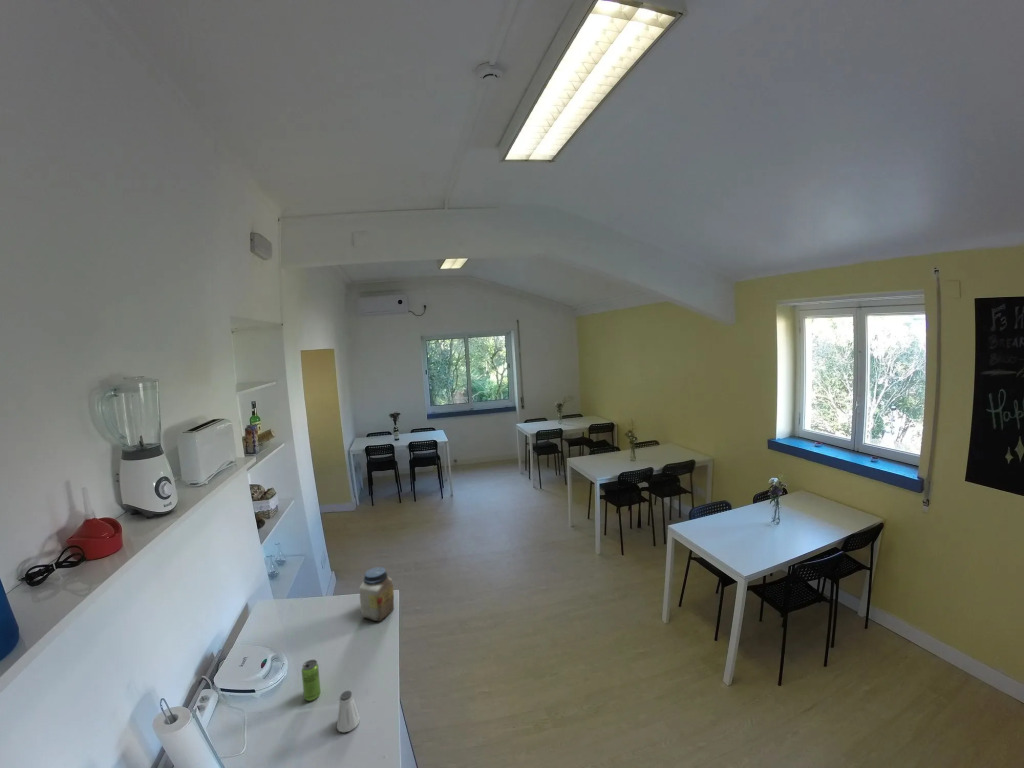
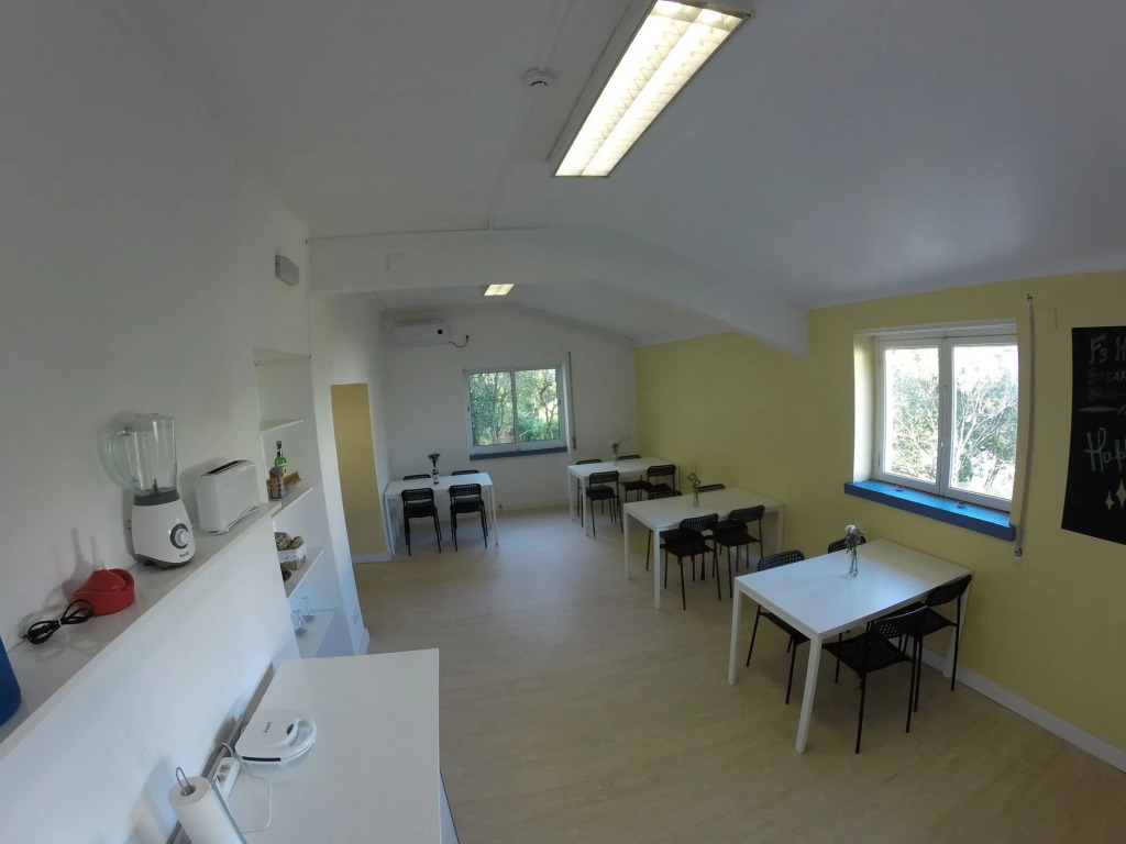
- jar [358,566,395,623]
- saltshaker [336,690,361,733]
- beverage can [301,659,322,702]
